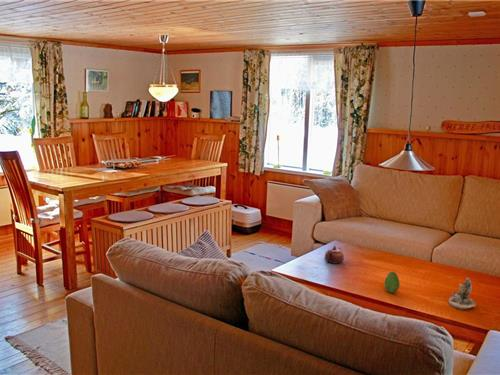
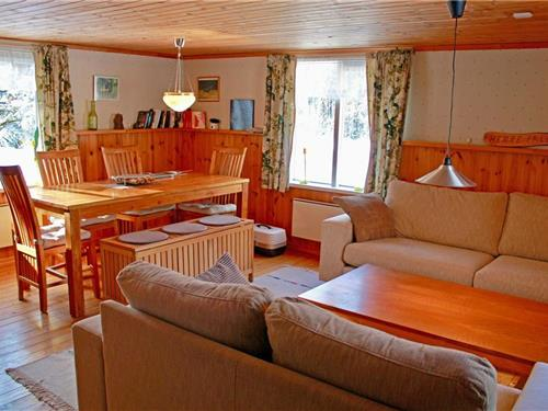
- teapot [324,245,345,265]
- succulent planter [448,277,477,310]
- fruit [383,271,401,294]
